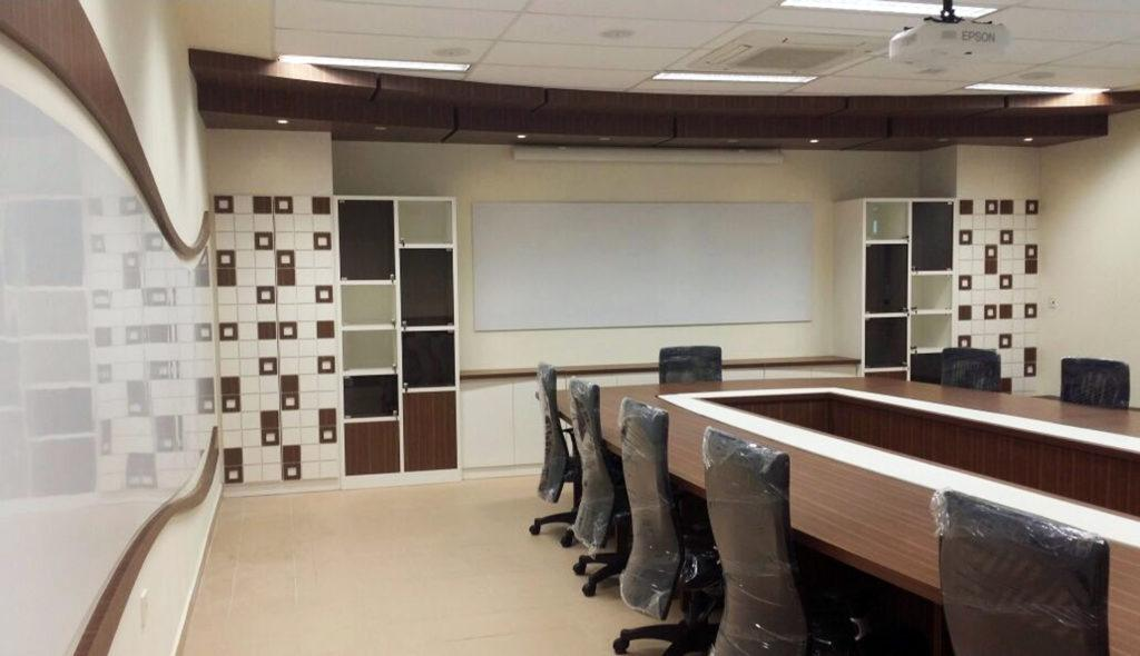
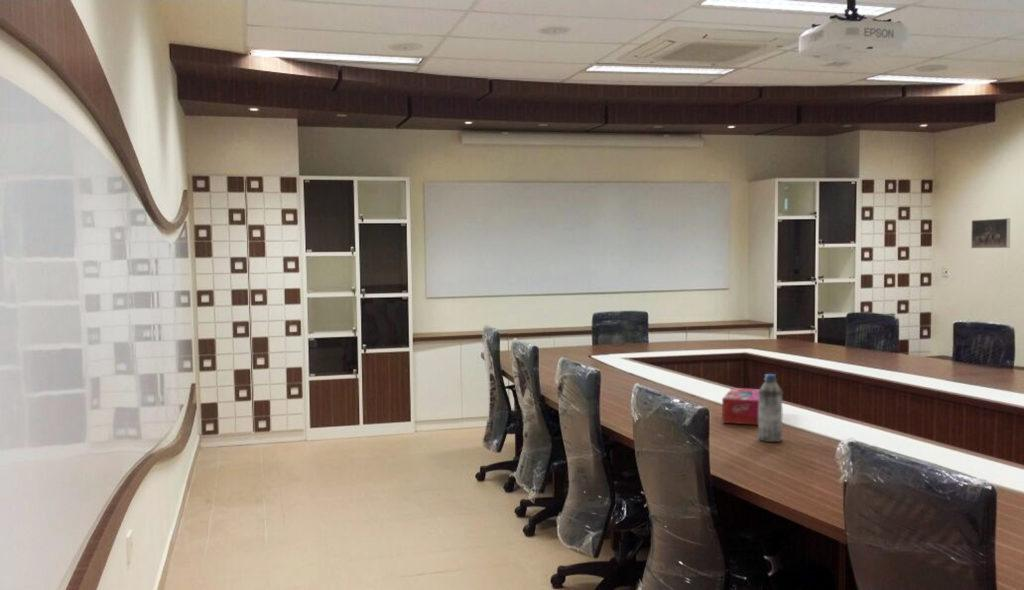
+ water bottle [757,373,783,443]
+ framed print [970,217,1011,249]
+ tissue box [721,387,760,426]
